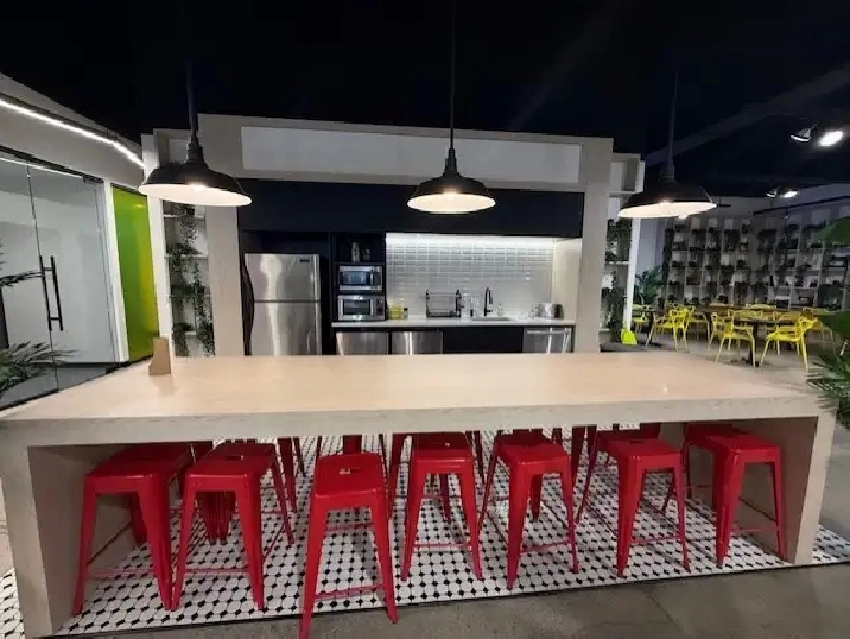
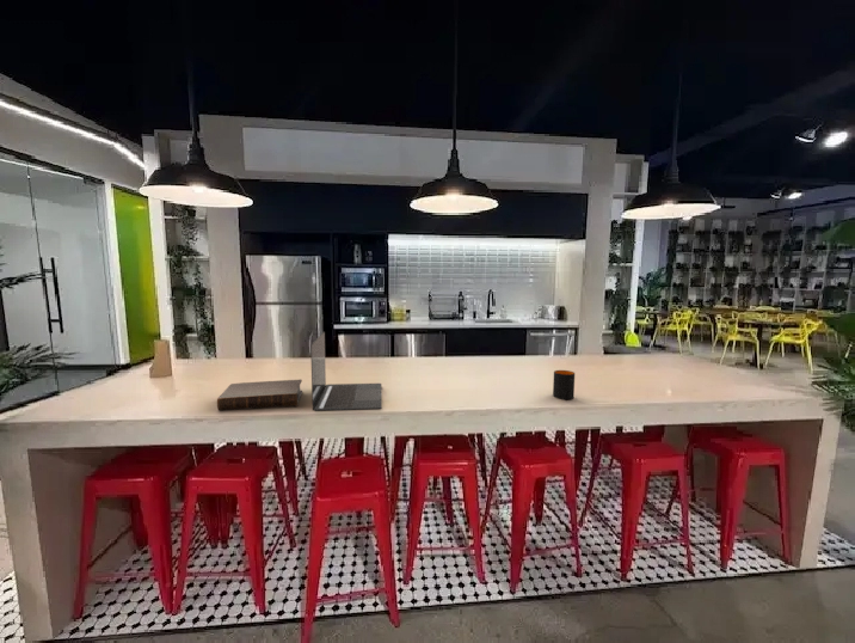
+ laptop [309,331,383,412]
+ book [216,379,303,412]
+ mug [552,369,576,400]
